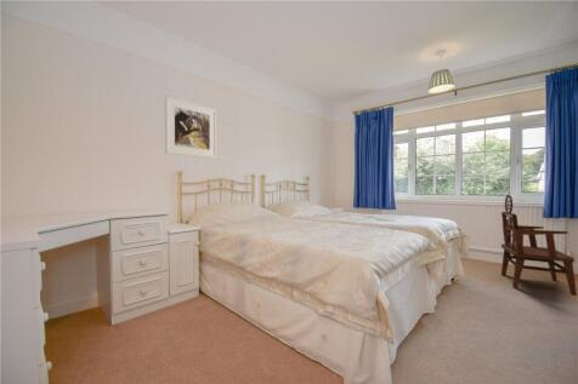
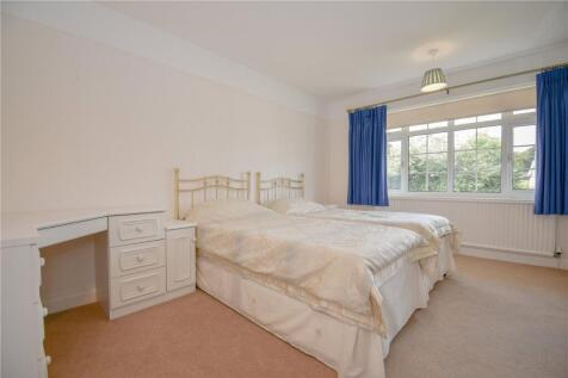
- armchair [500,194,578,297]
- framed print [164,94,217,160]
